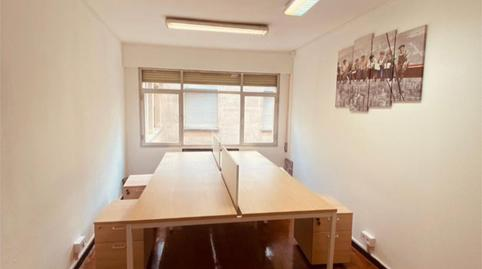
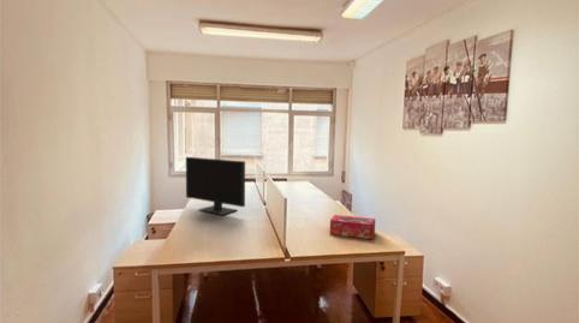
+ tissue box [329,214,376,240]
+ monitor [185,156,246,216]
